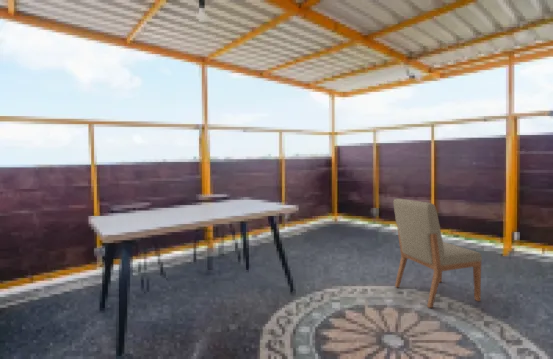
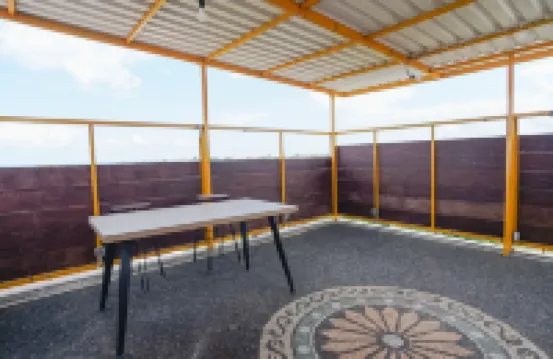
- chair [392,198,483,309]
